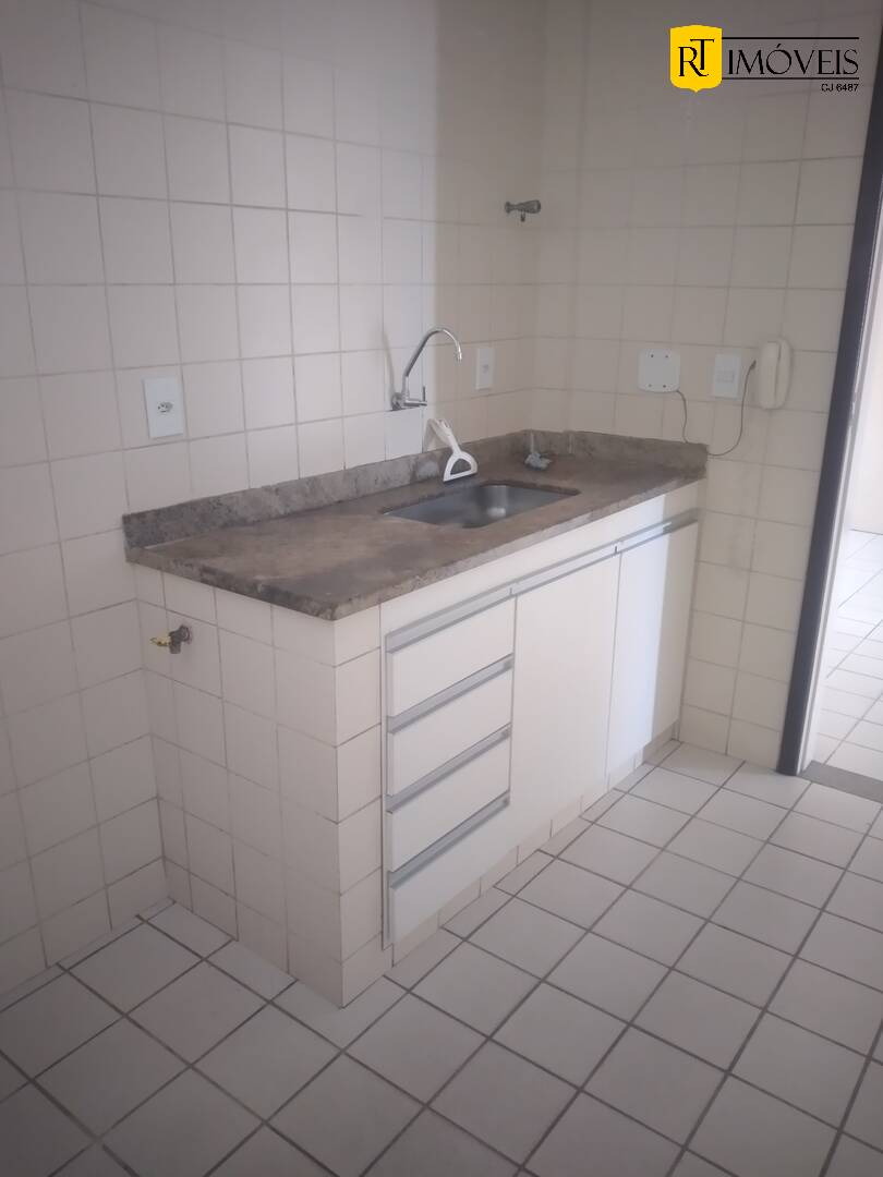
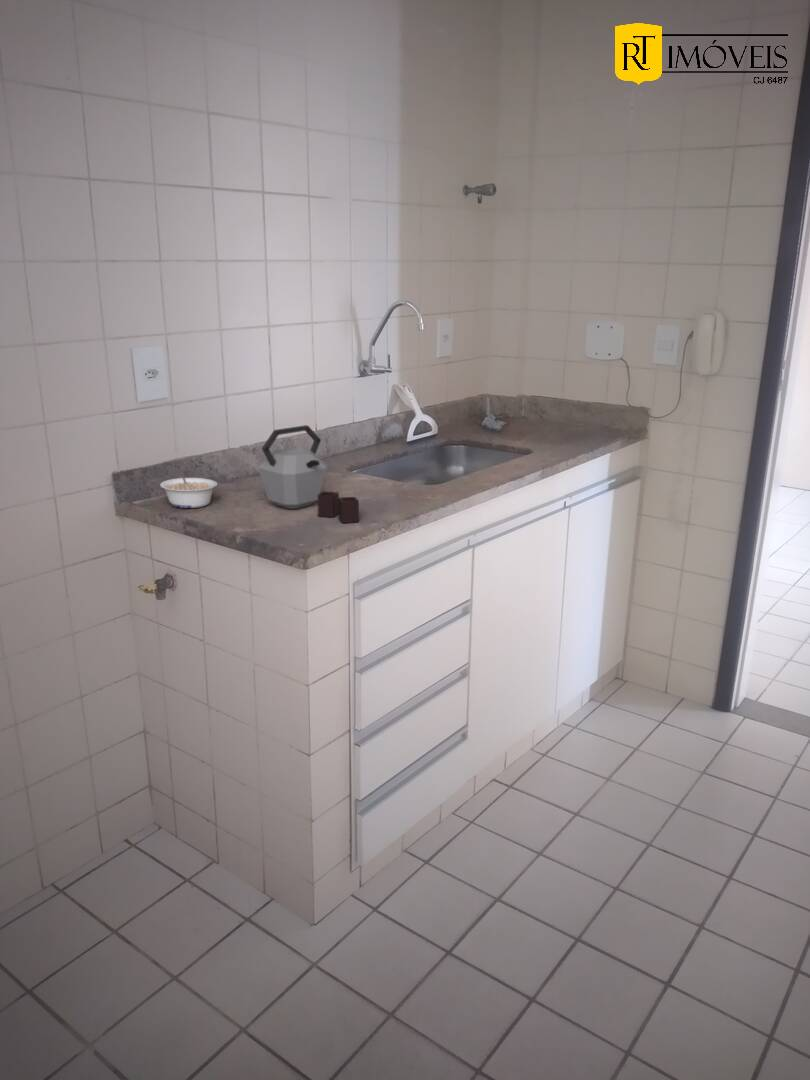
+ legume [159,470,218,509]
+ kettle [257,424,360,524]
